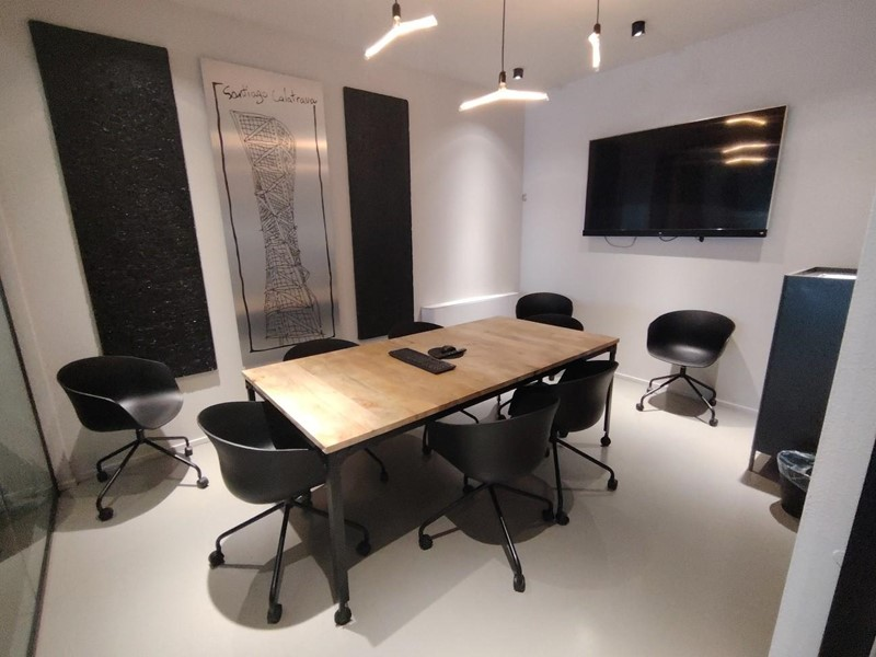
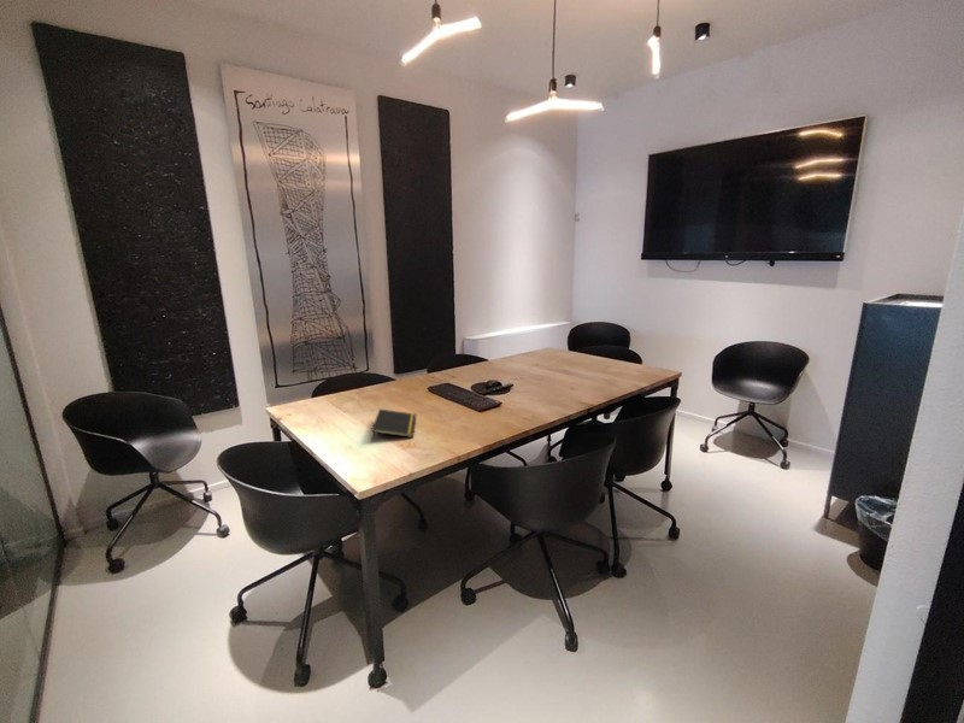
+ notepad [370,408,417,441]
